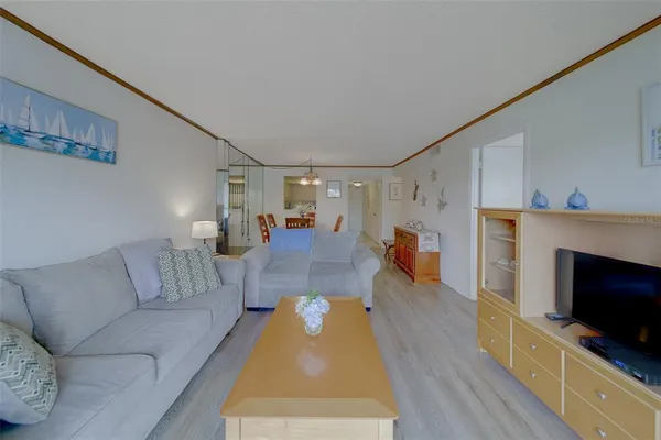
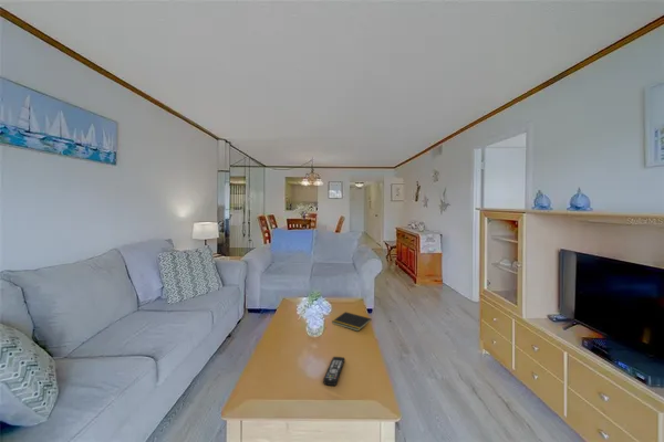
+ notepad [331,311,372,333]
+ remote control [322,356,345,387]
